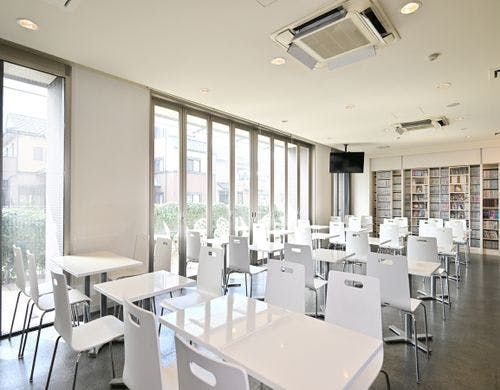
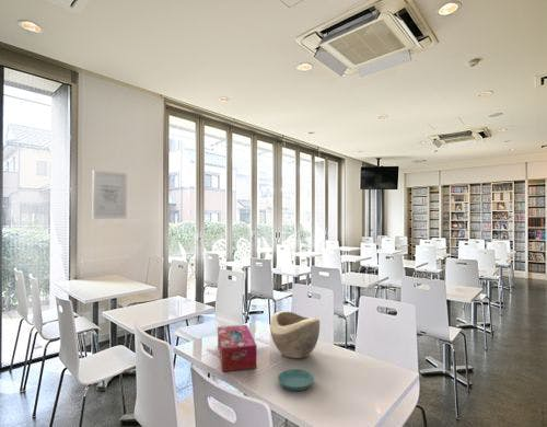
+ tissue box [217,324,258,373]
+ wall art [92,169,128,220]
+ decorative bowl [269,310,321,359]
+ saucer [277,368,315,392]
